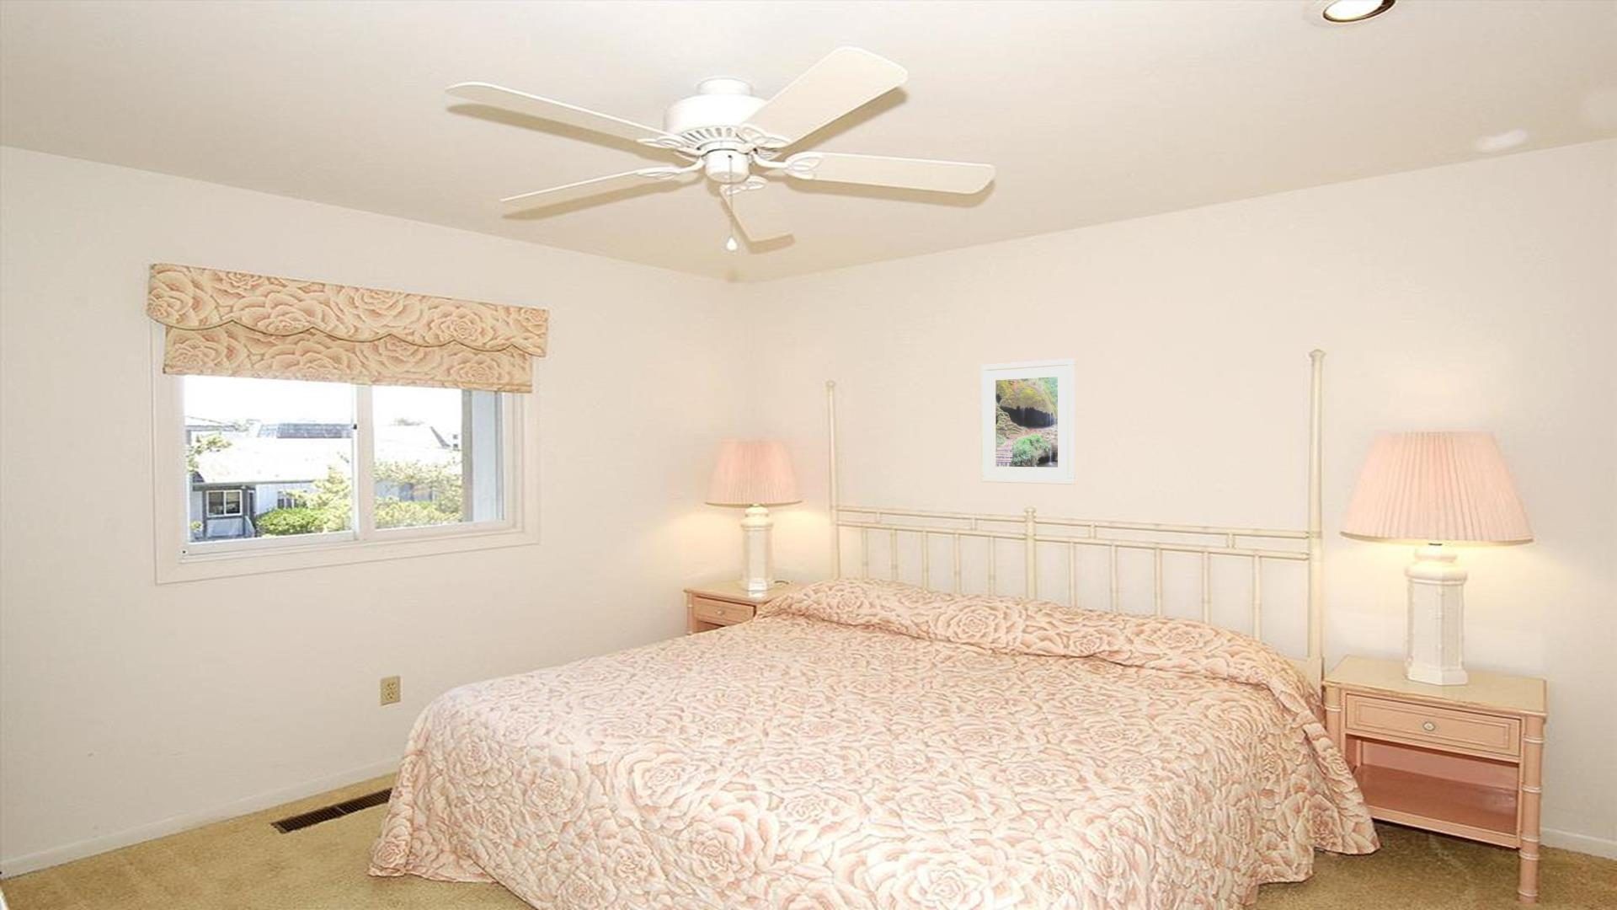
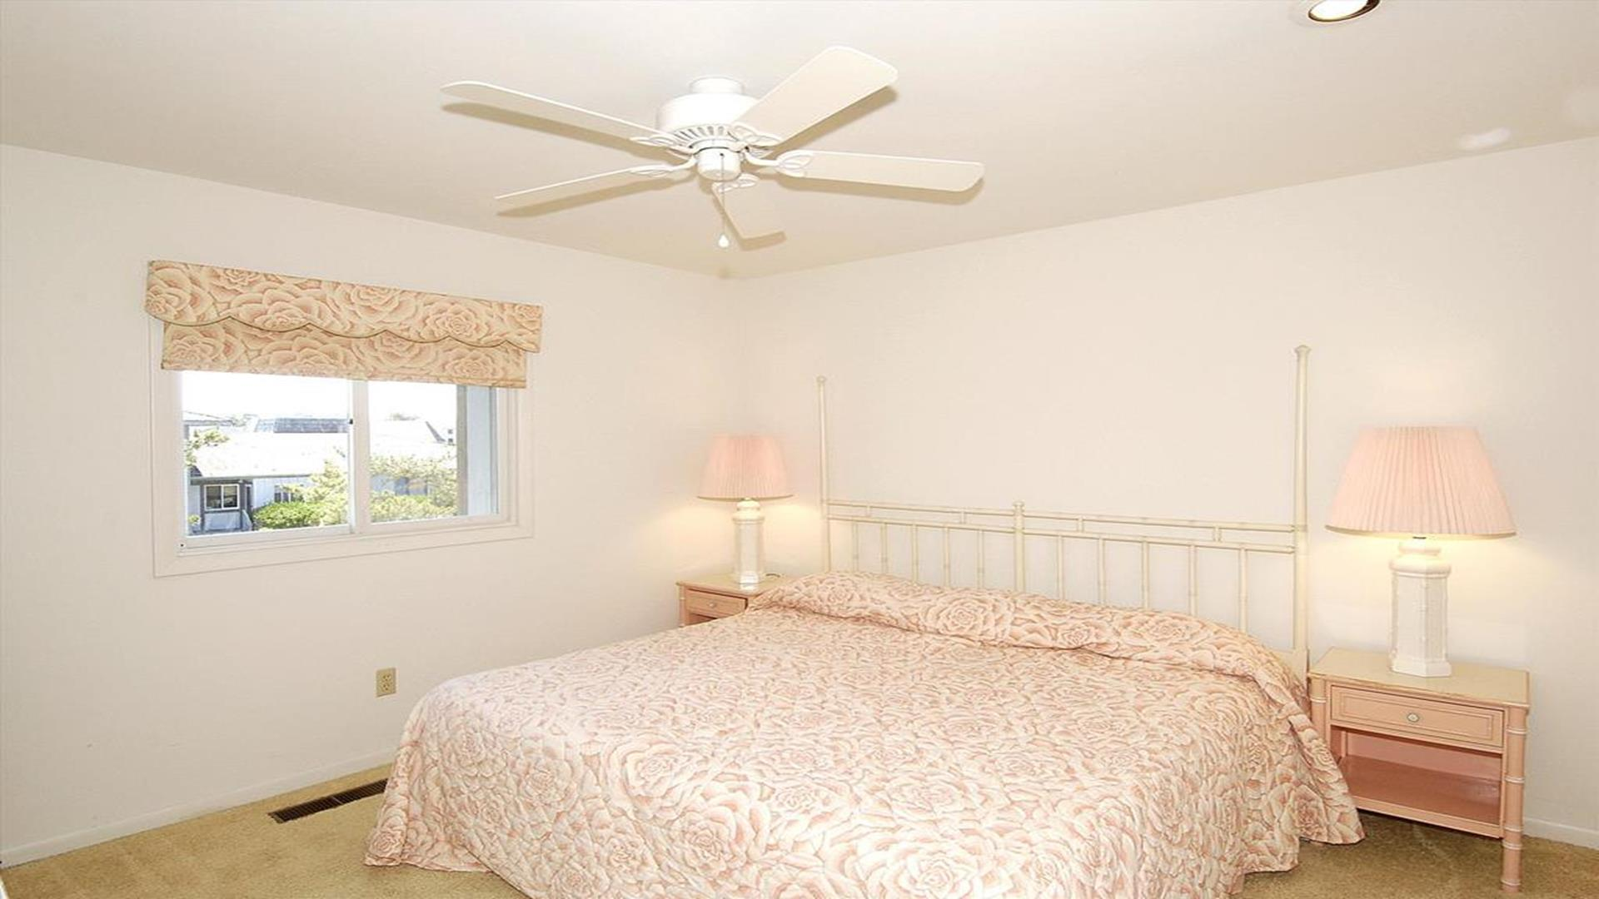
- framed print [981,358,1076,486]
